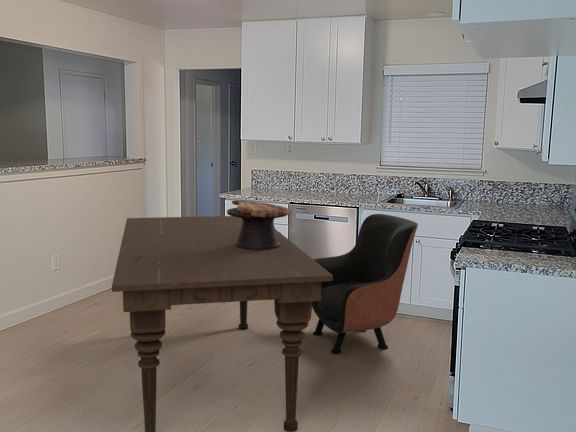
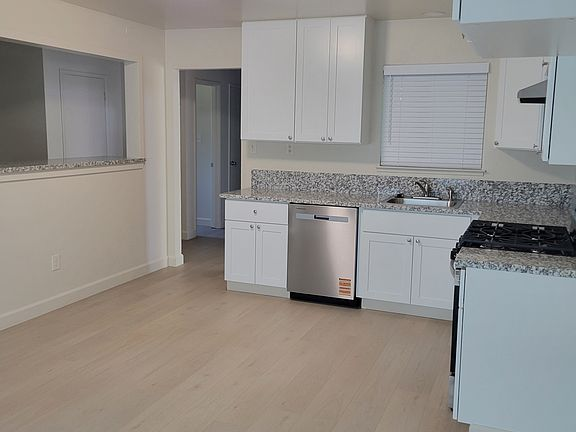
- chair [312,213,419,355]
- dining table [111,215,333,432]
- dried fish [226,199,292,250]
